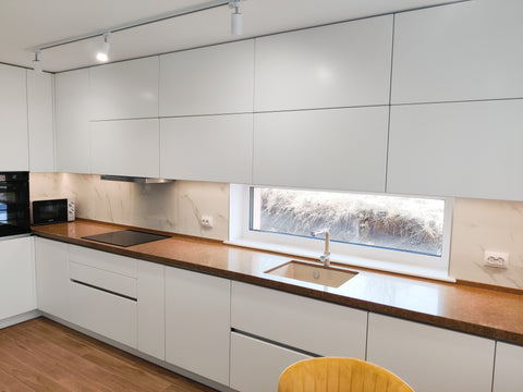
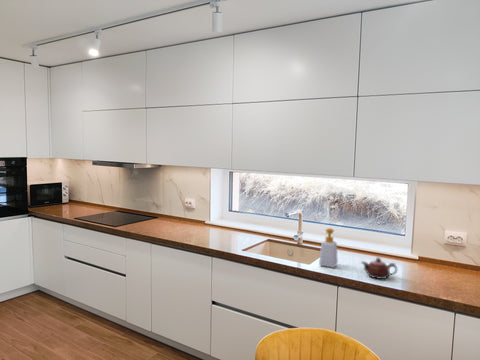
+ teapot [360,256,398,280]
+ soap bottle [318,227,339,268]
